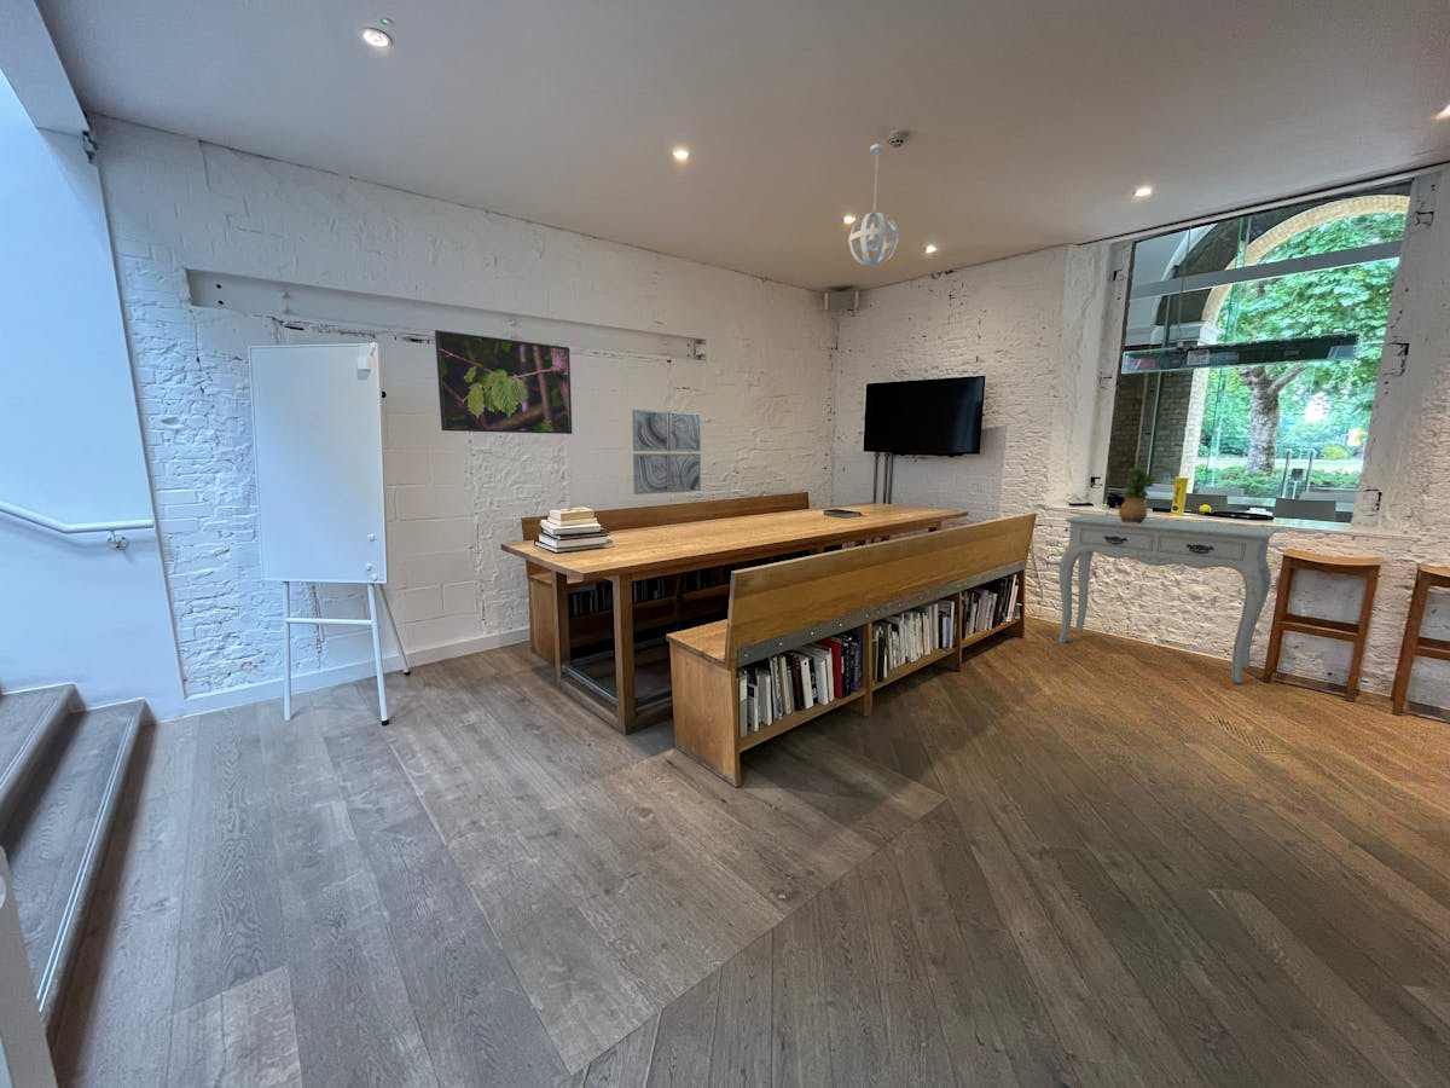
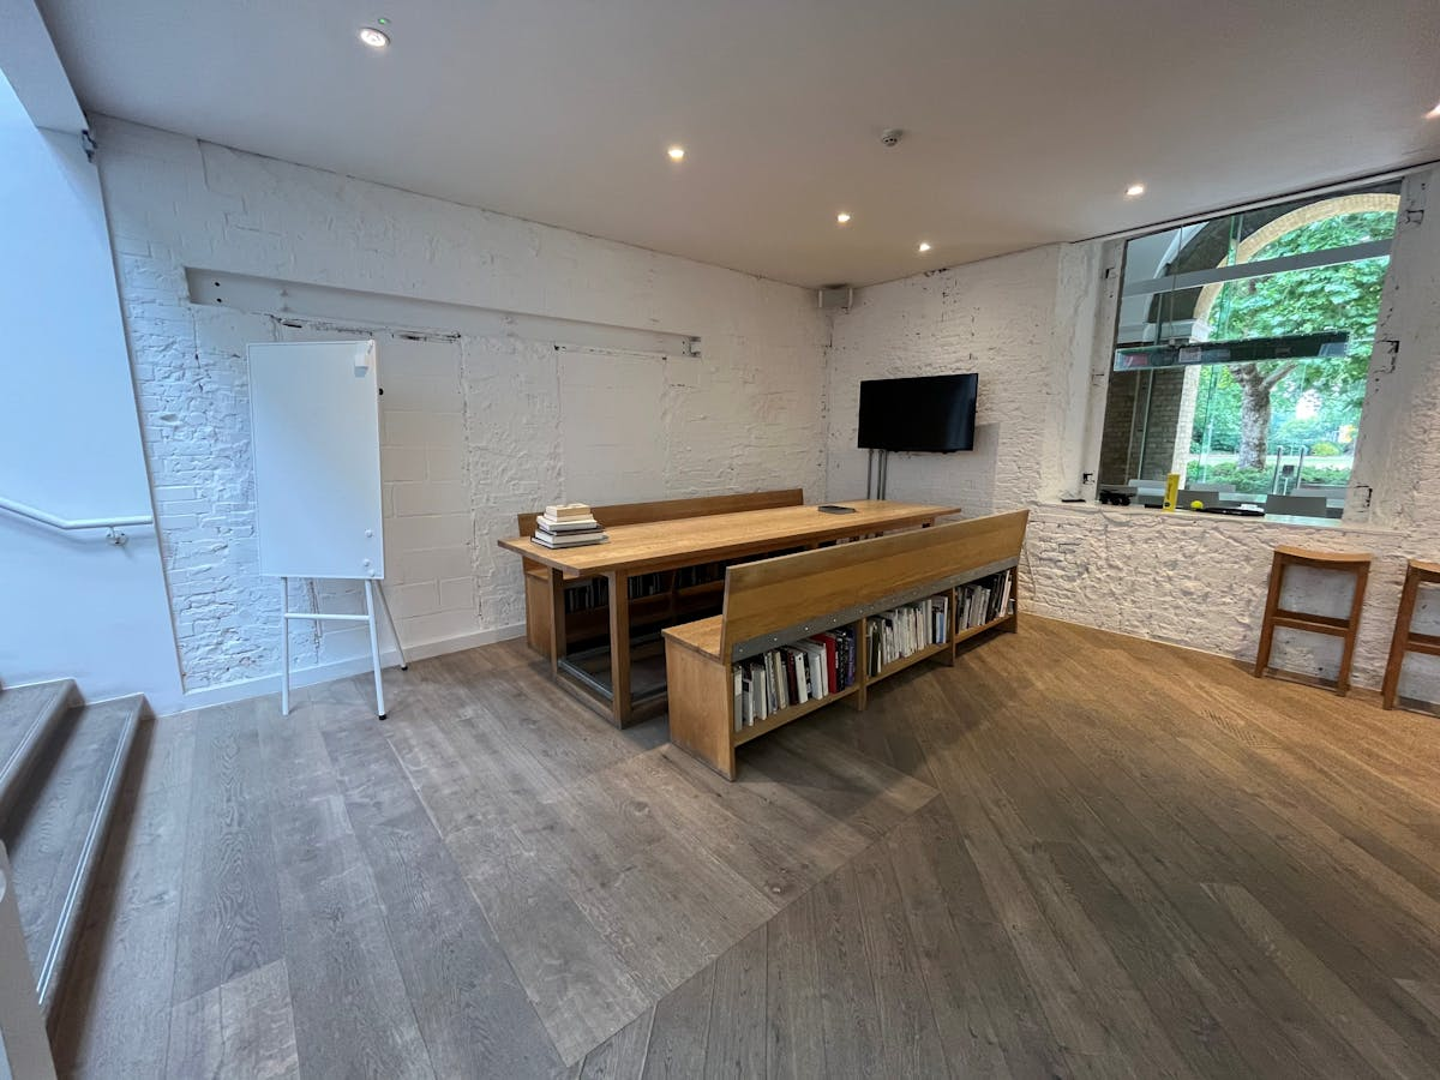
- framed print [434,329,574,435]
- wall art [631,409,702,496]
- console table [1057,513,1278,684]
- pendant light [847,143,900,268]
- potted plant [1118,465,1158,525]
